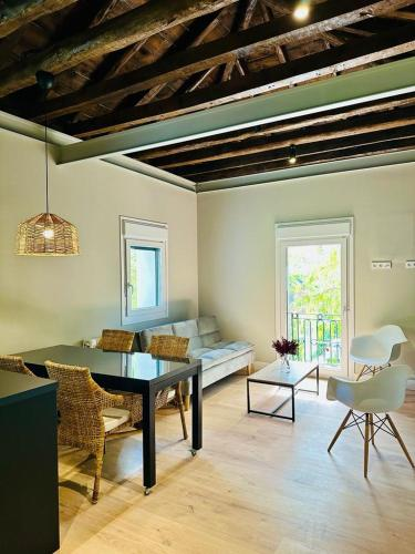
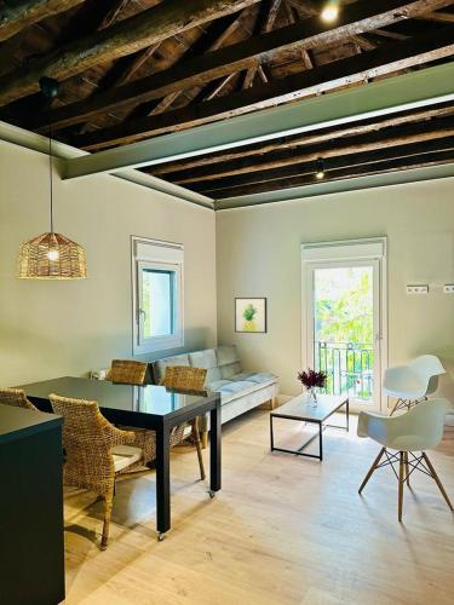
+ wall art [234,296,269,334]
